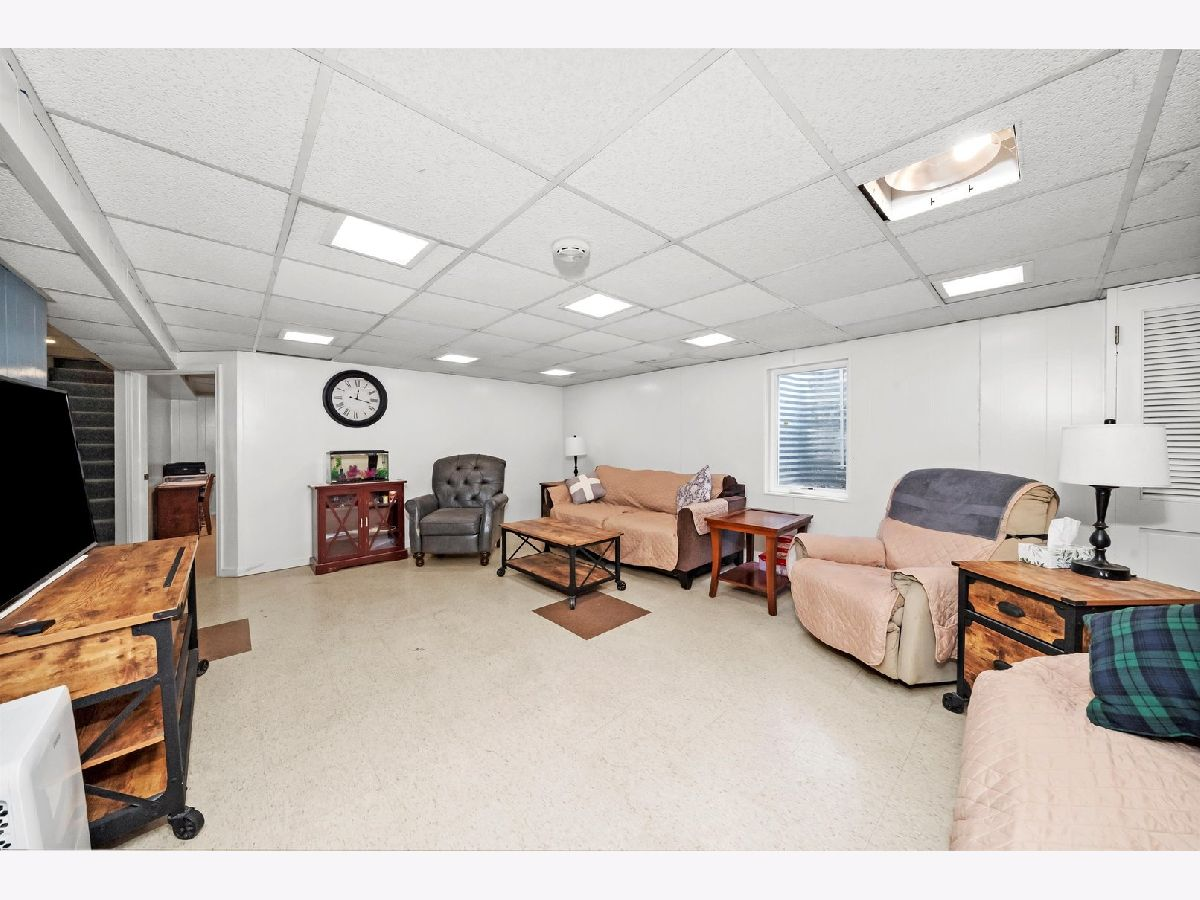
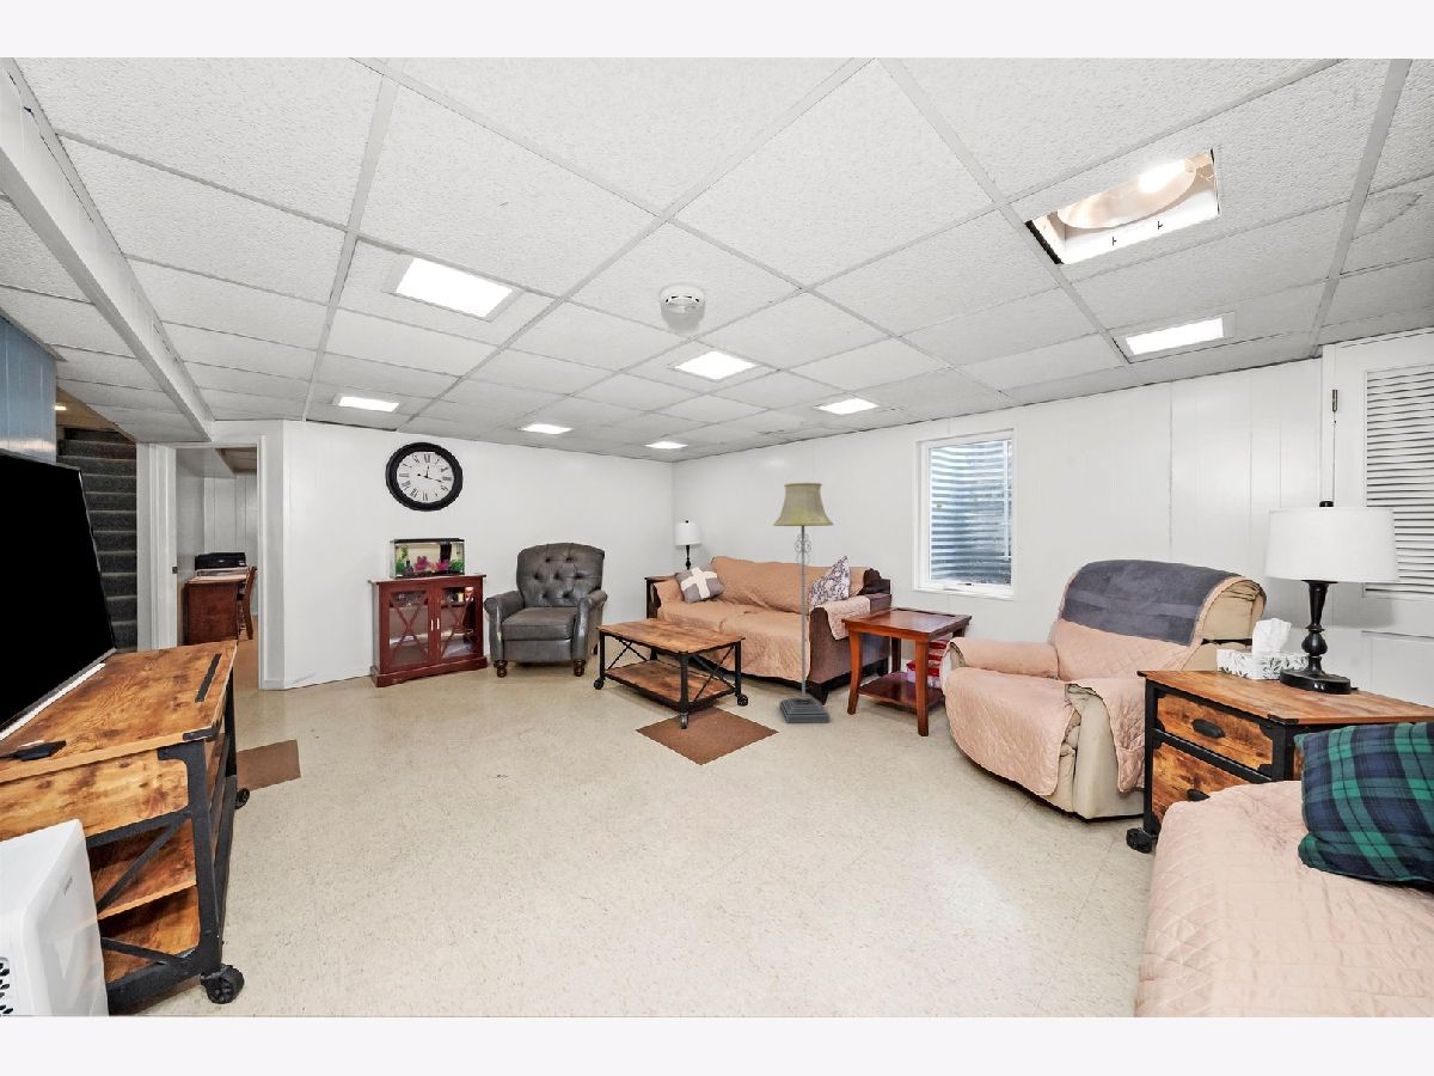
+ floor lamp [772,482,834,725]
